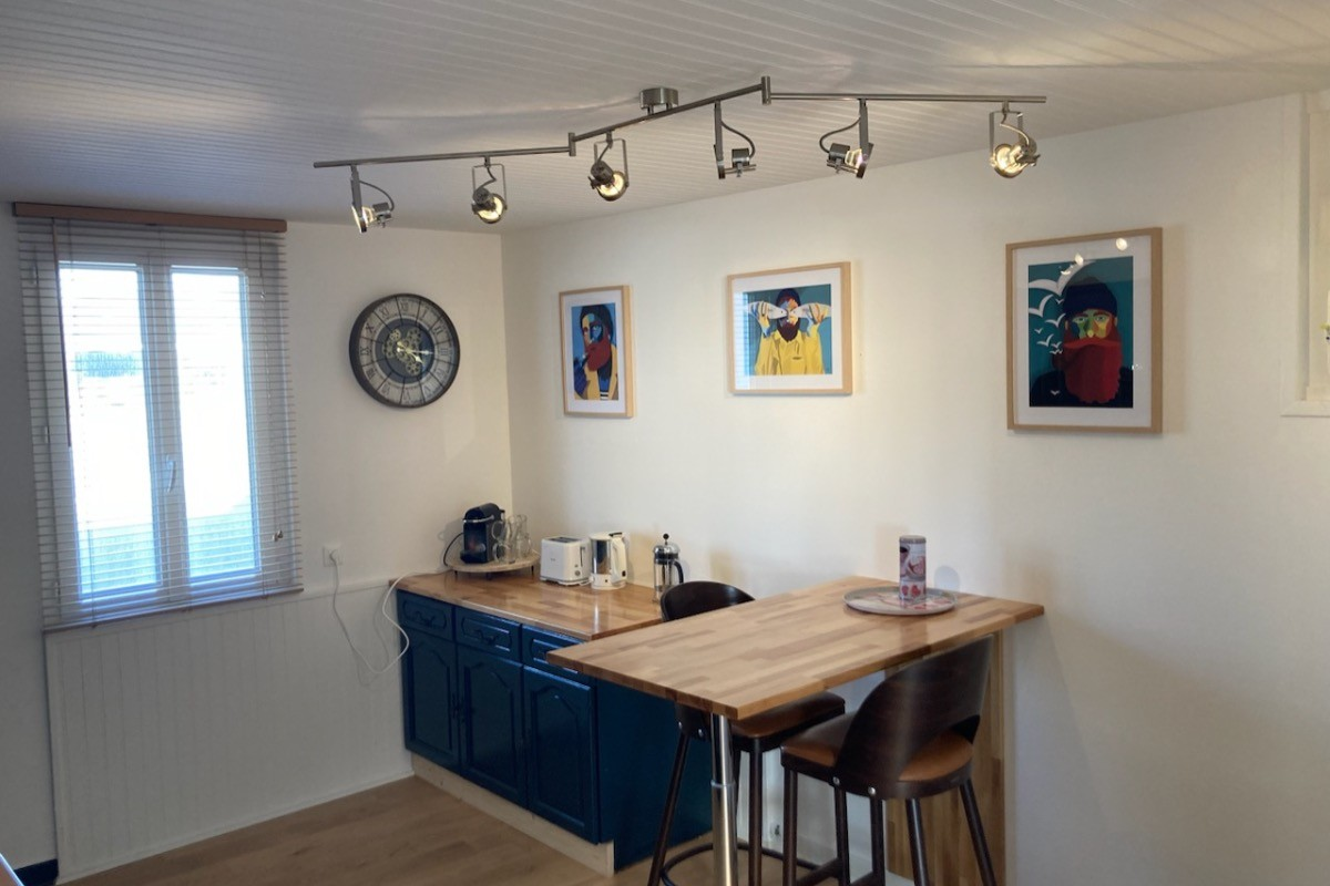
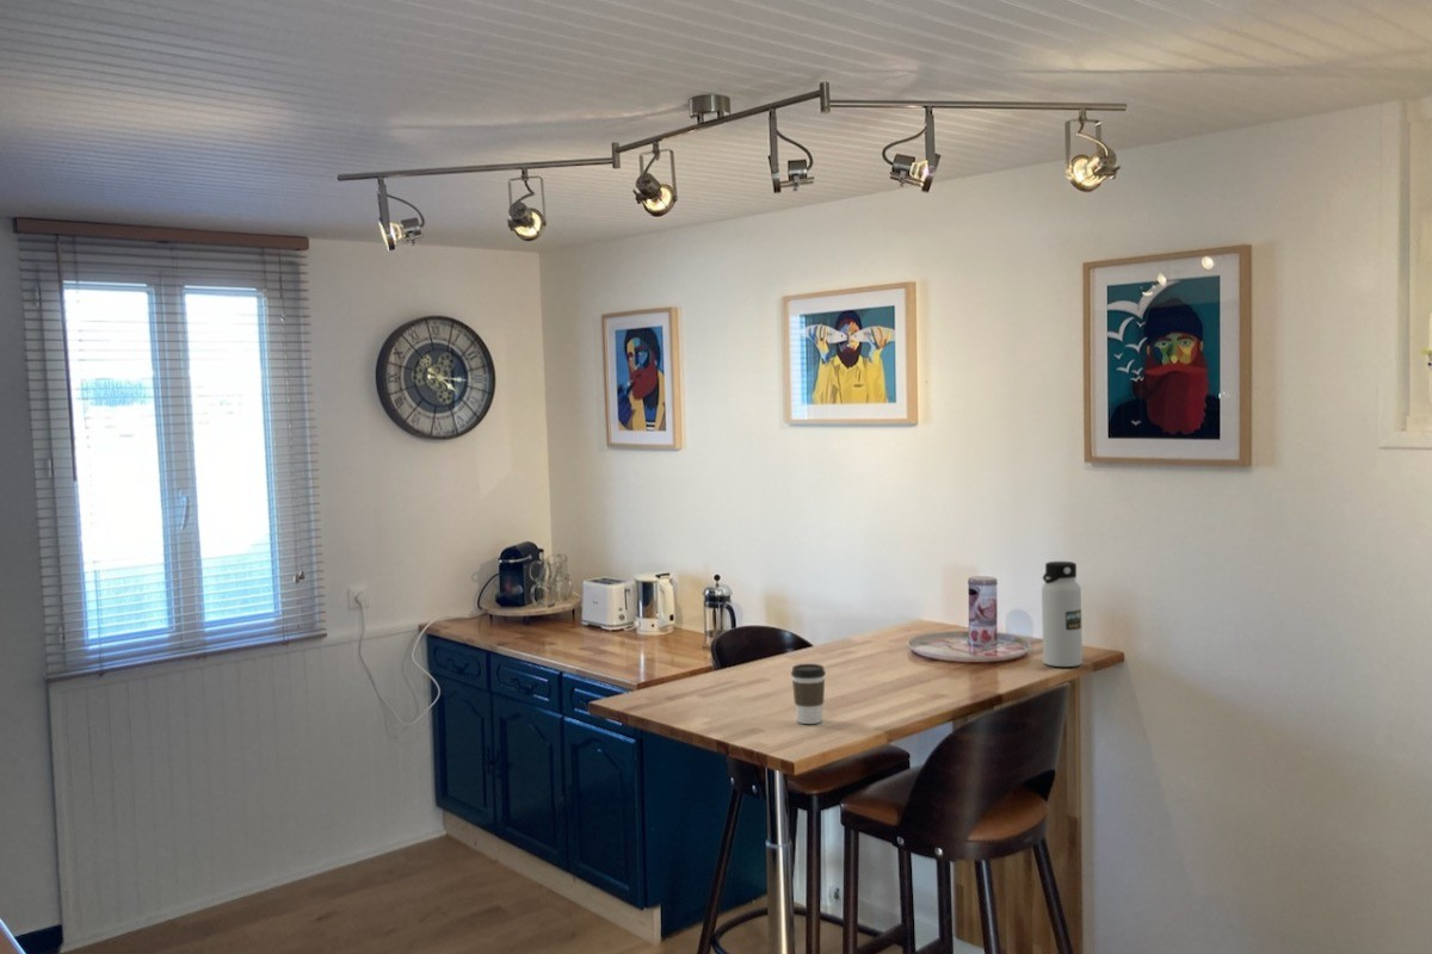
+ water bottle [1041,560,1084,668]
+ coffee cup [790,663,827,725]
